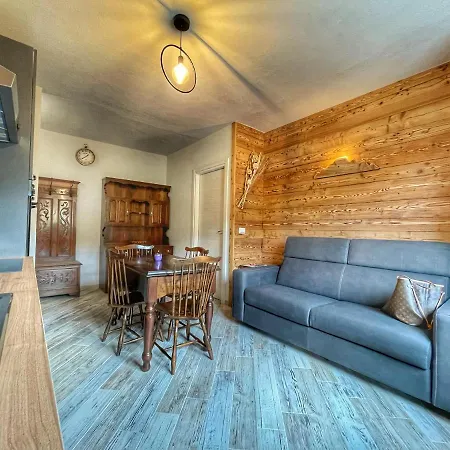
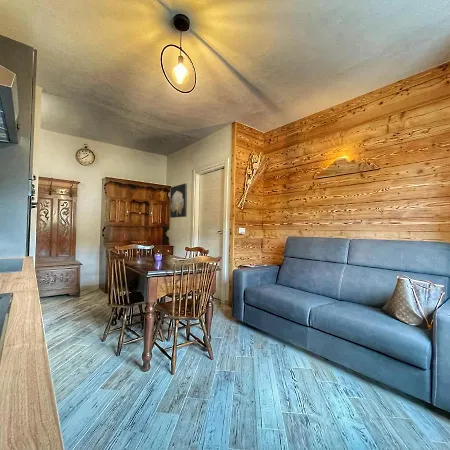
+ wall art [169,183,188,219]
